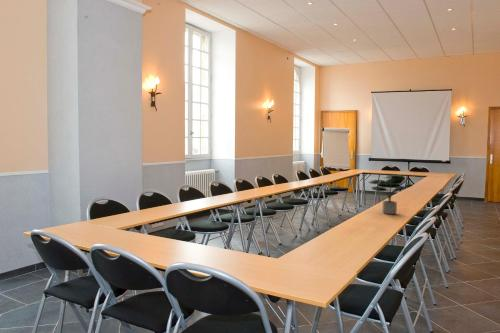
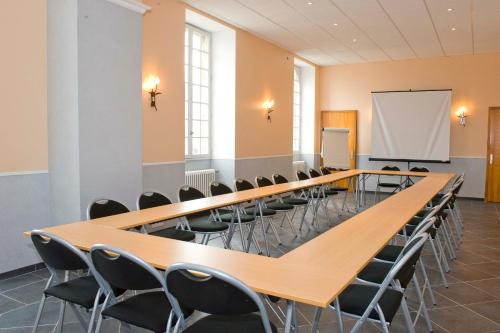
- potted plant [367,173,410,215]
